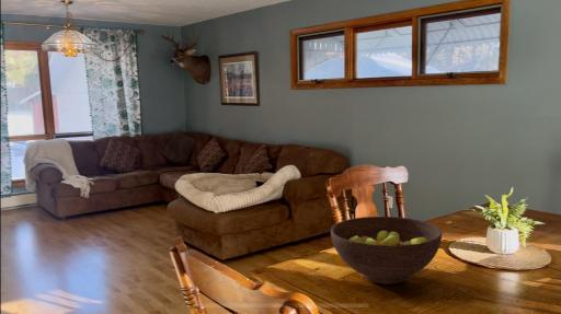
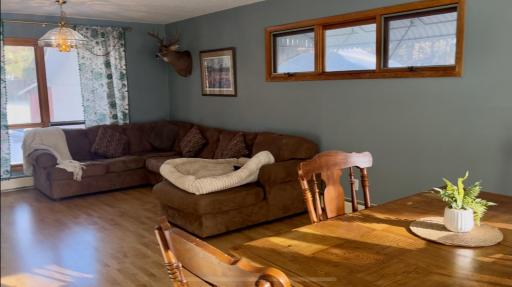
- fruit bowl [330,216,443,286]
